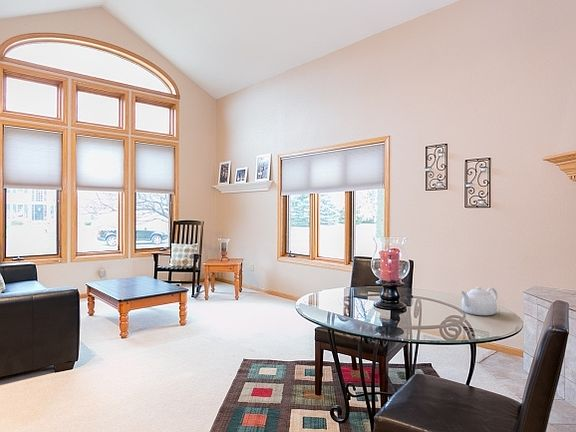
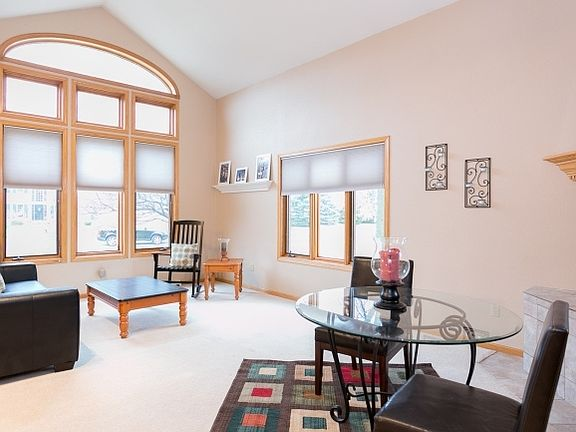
- teapot [460,286,499,316]
